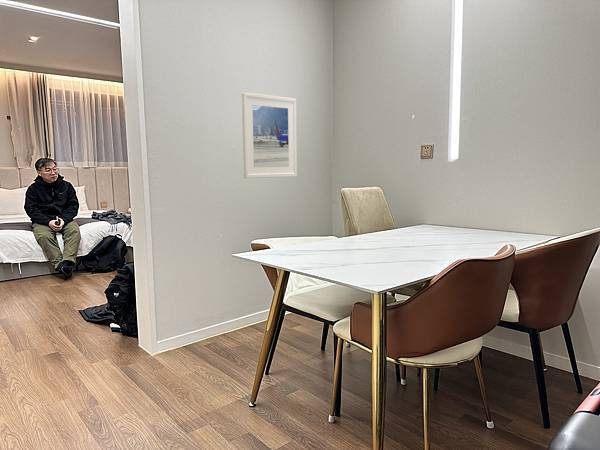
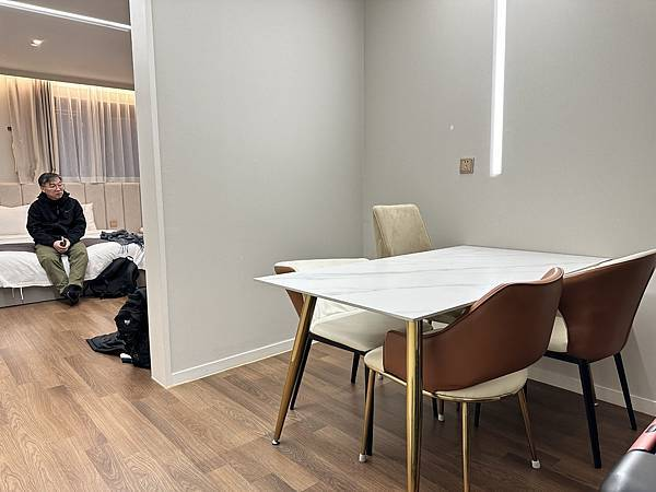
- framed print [241,91,298,179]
